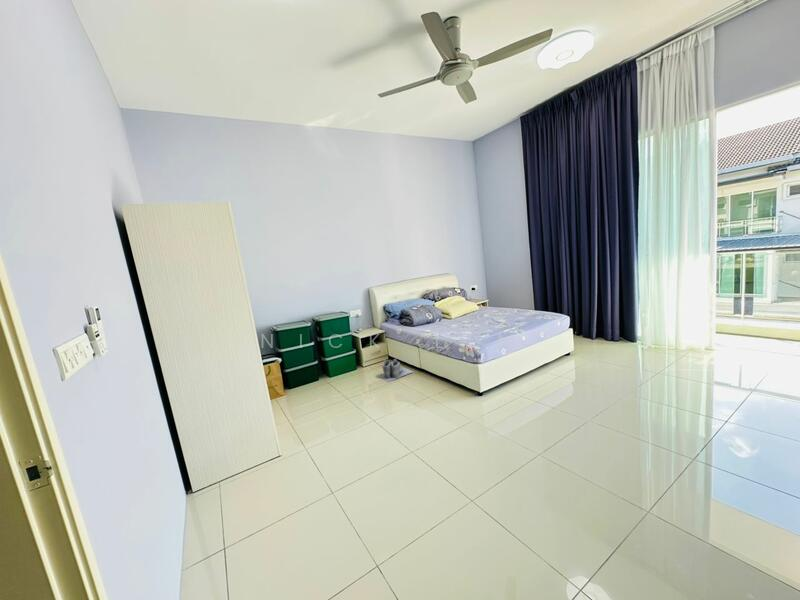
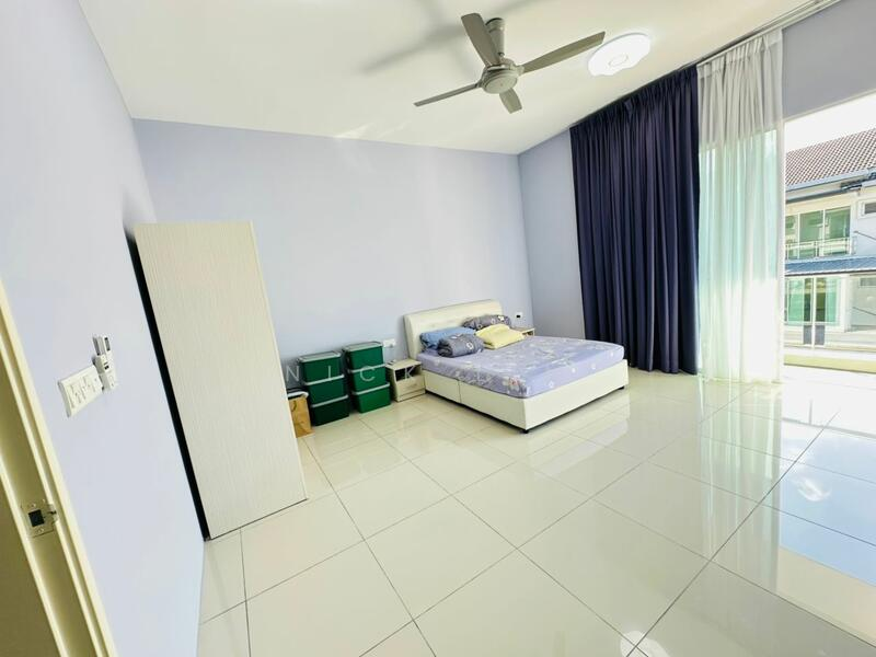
- boots [376,358,414,383]
